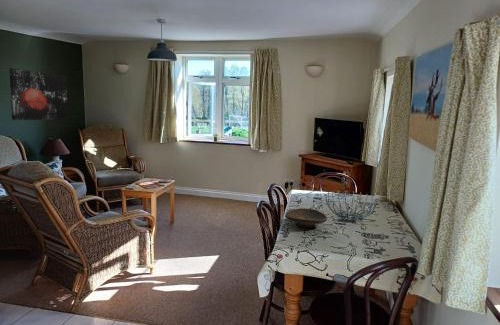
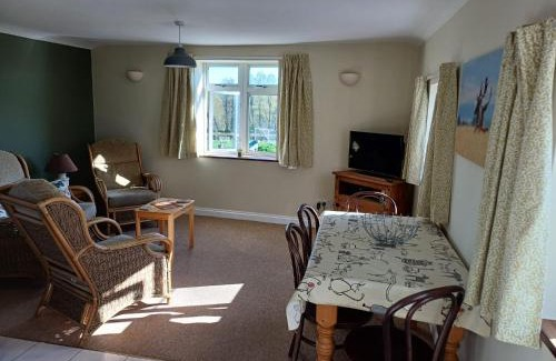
- decorative bowl [284,207,328,228]
- wall art [8,67,69,121]
